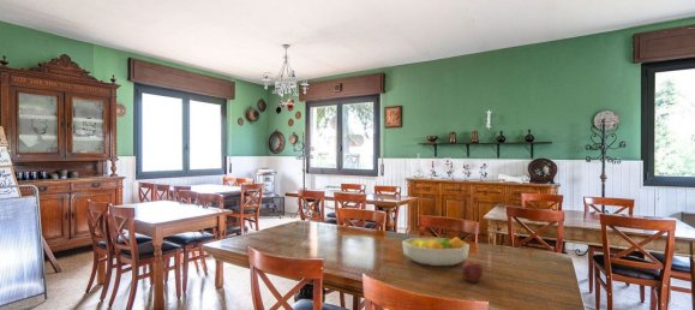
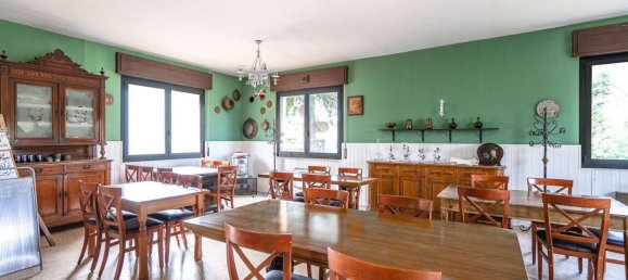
- fruit bowl [401,236,471,267]
- apple [461,261,484,284]
